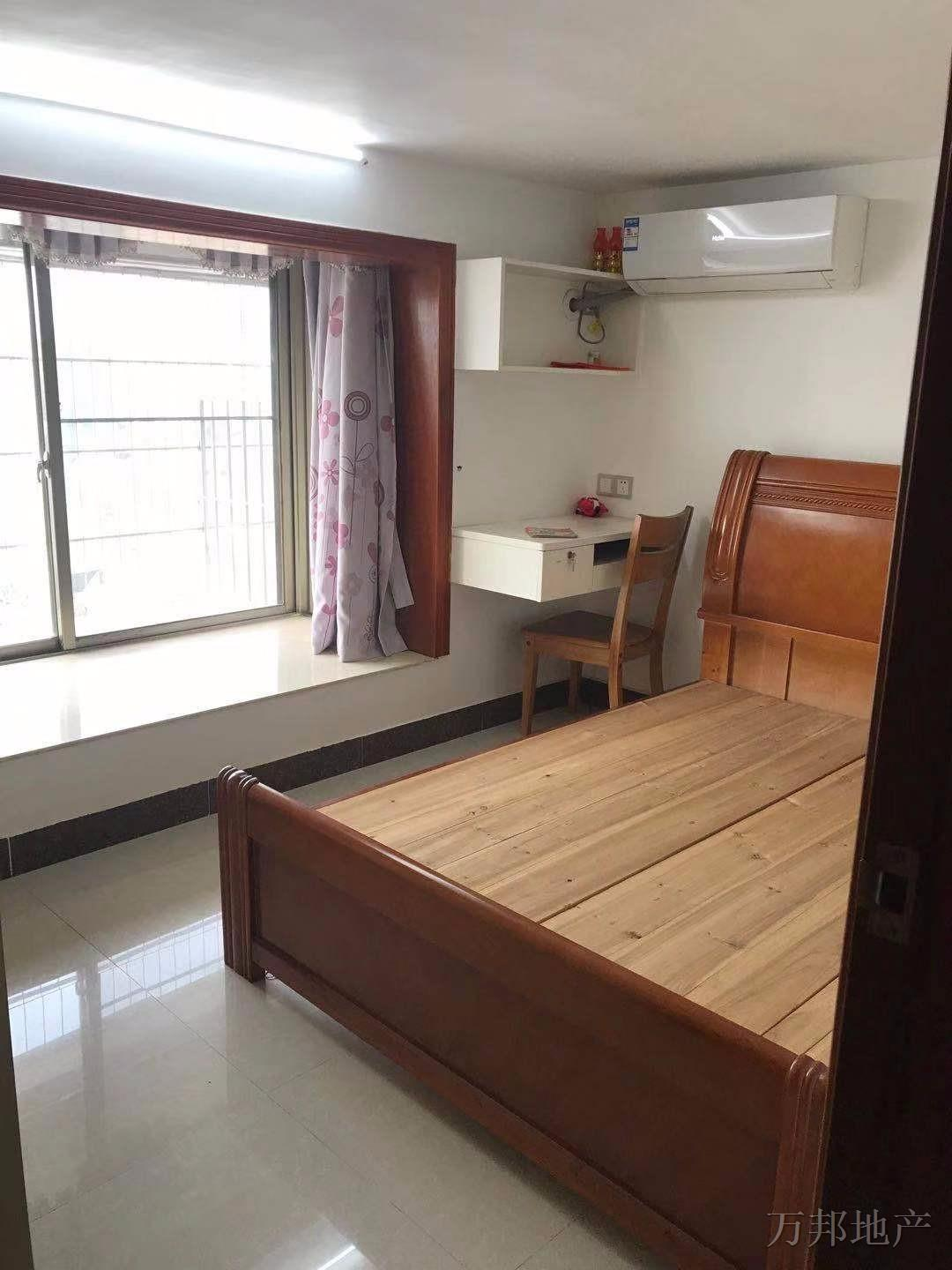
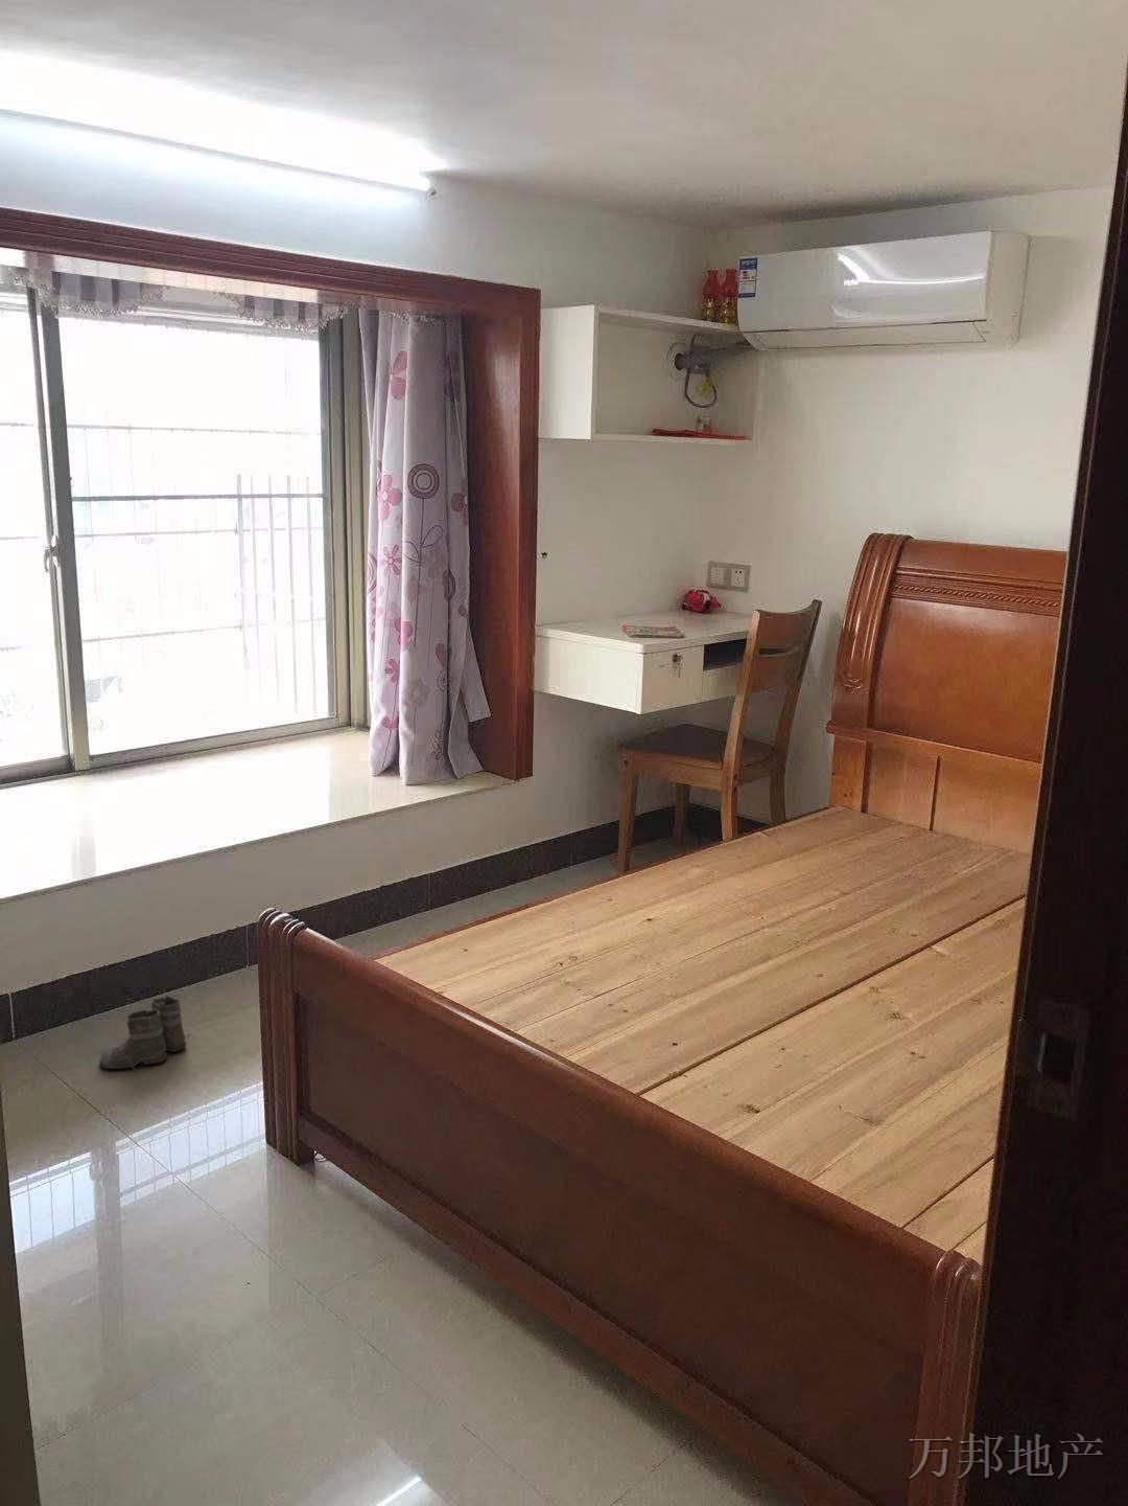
+ boots [98,994,192,1077]
